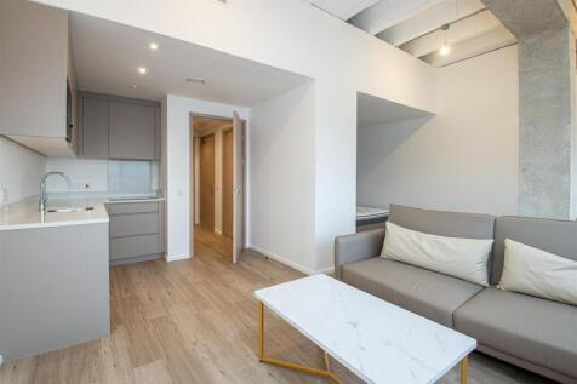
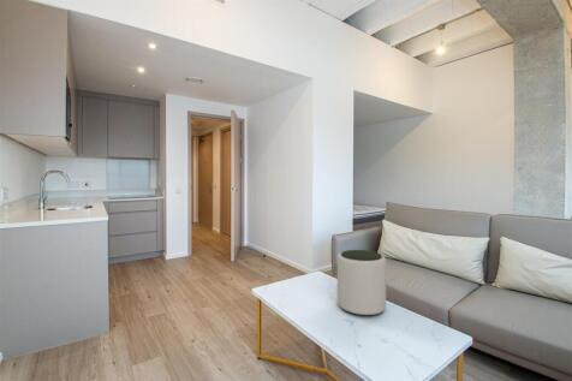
+ plant pot [336,249,387,316]
